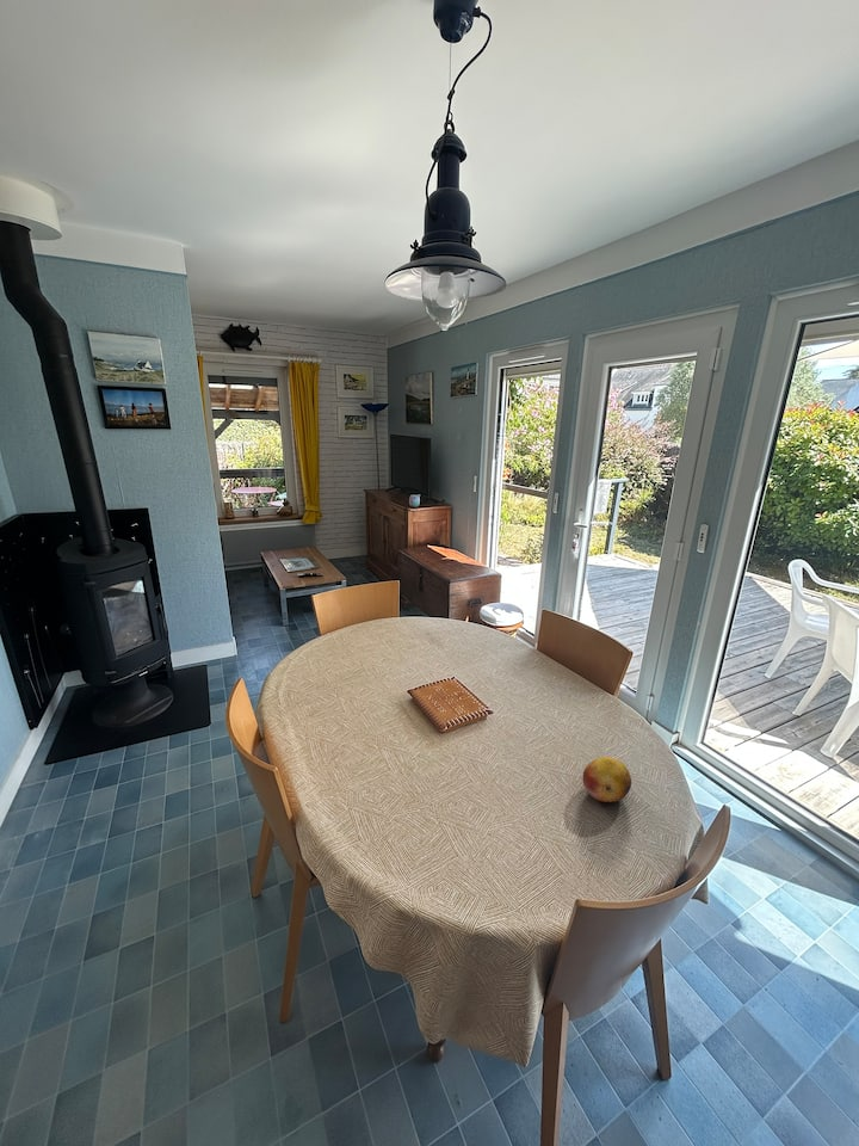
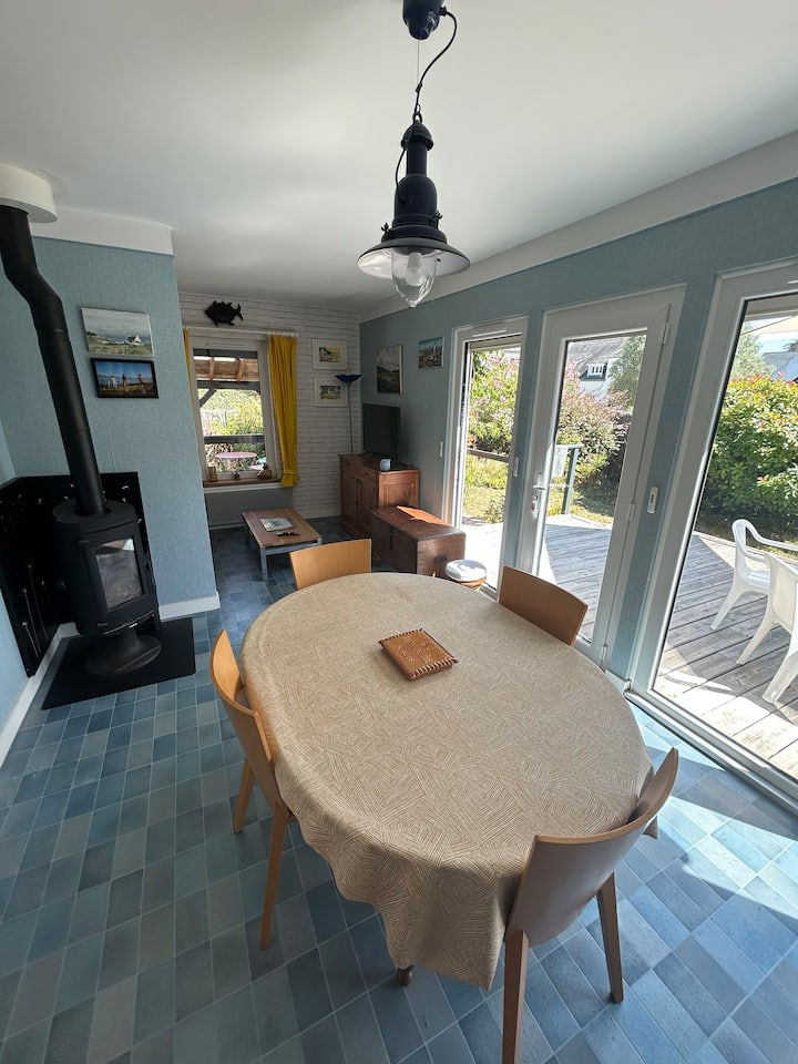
- fruit [582,756,632,803]
